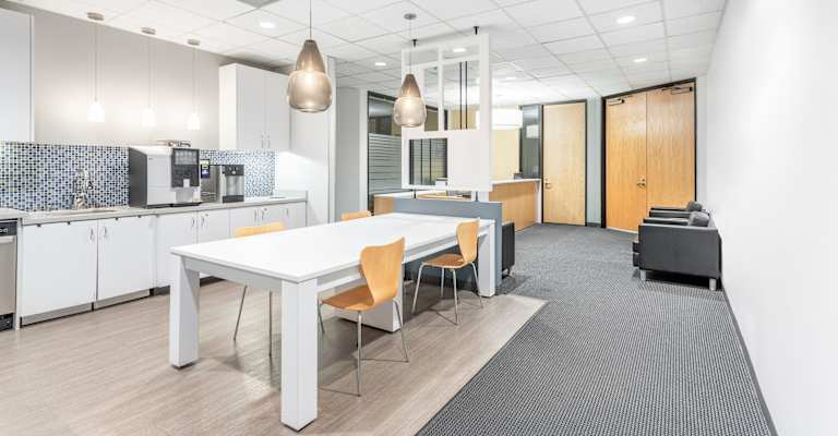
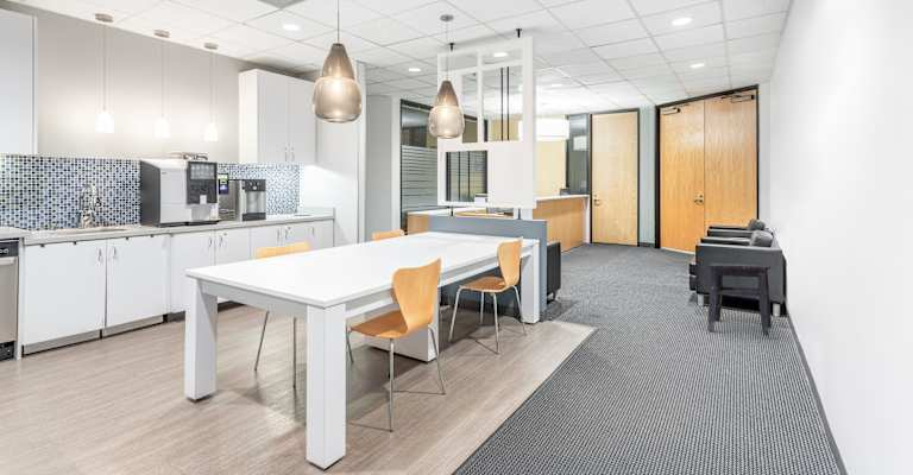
+ side table [706,262,773,337]
